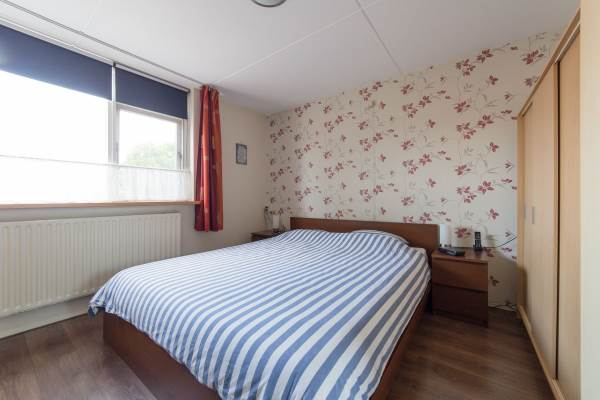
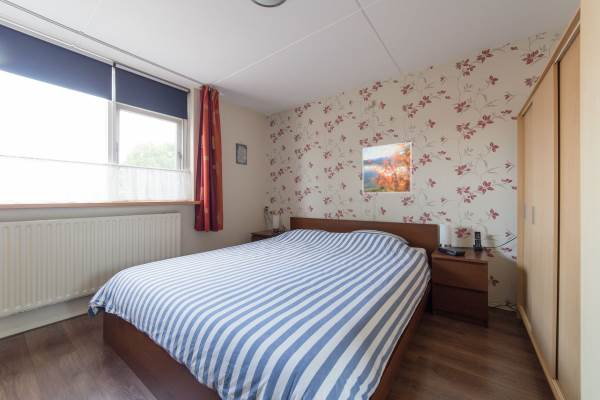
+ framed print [362,141,413,194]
